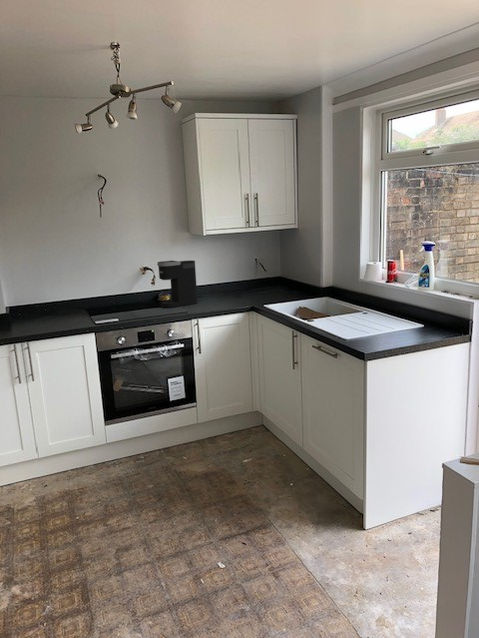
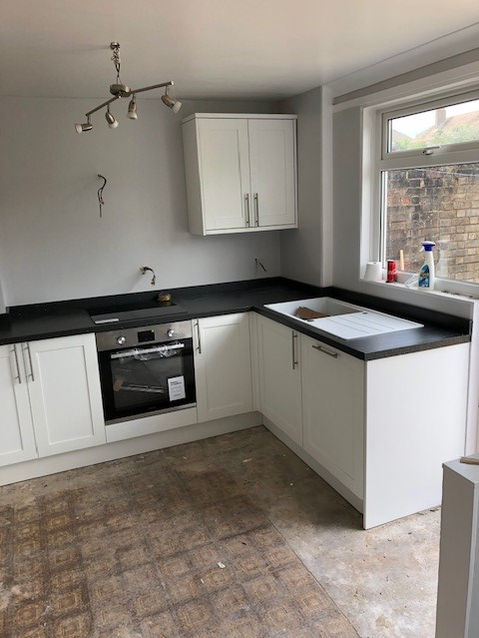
- coffee maker [156,259,199,309]
